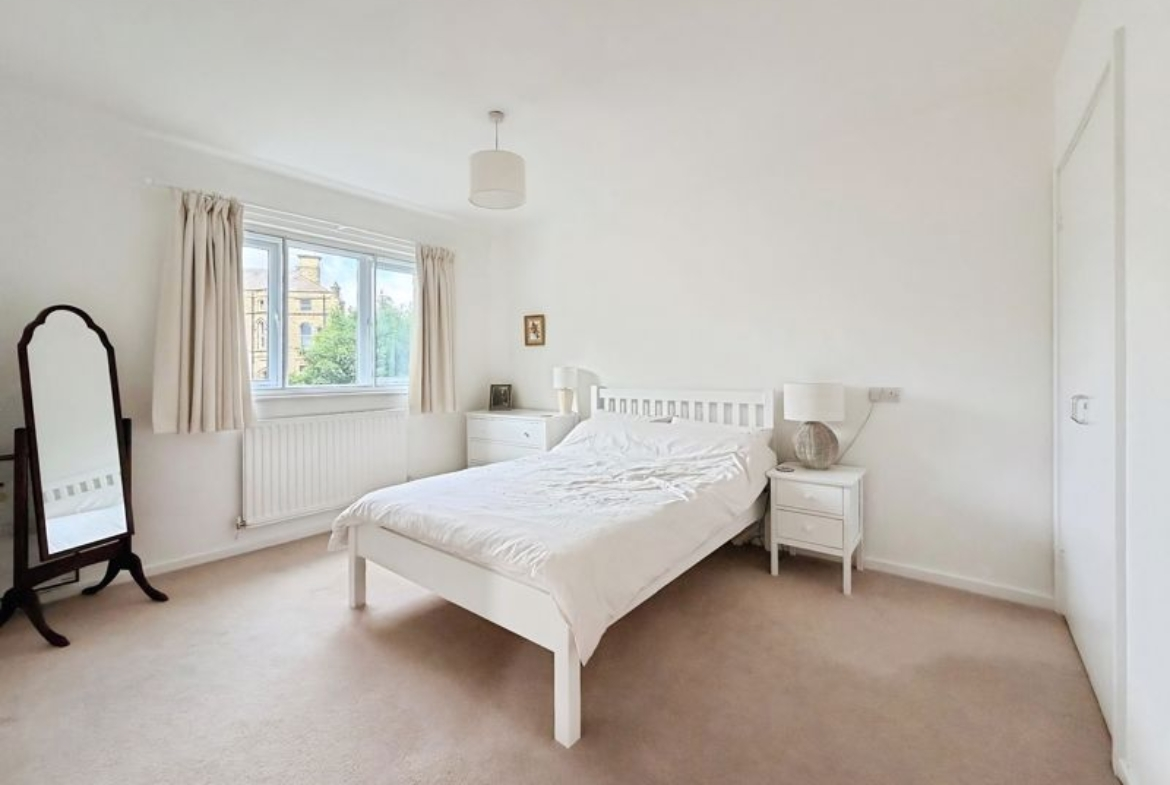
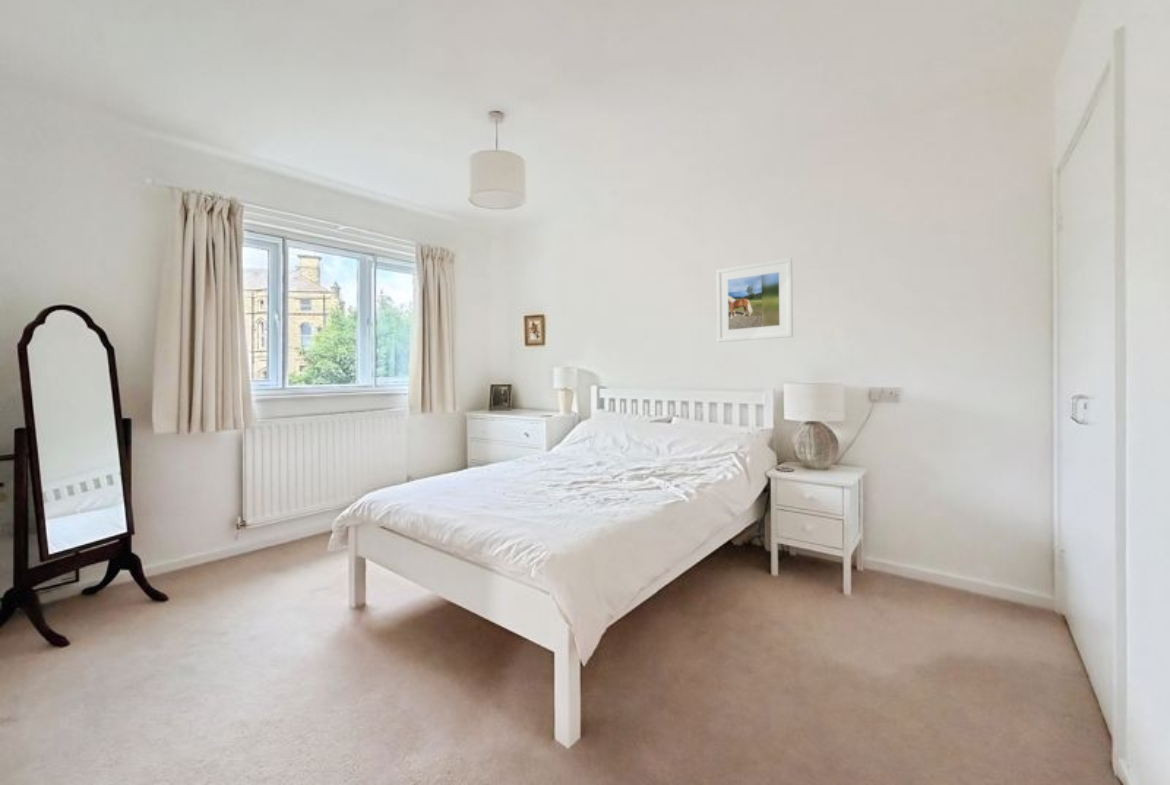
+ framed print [716,257,794,343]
